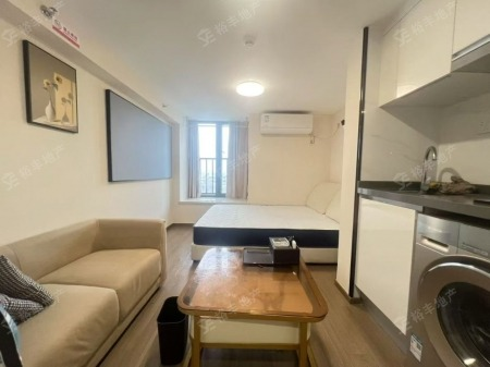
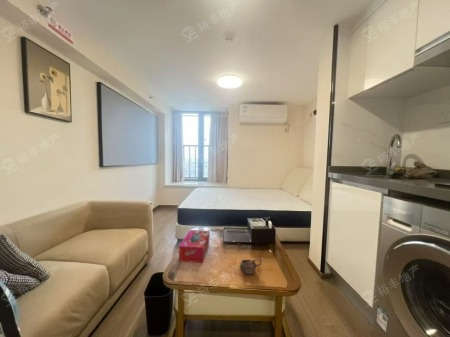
+ tissue box [178,229,211,264]
+ cup [239,257,263,275]
